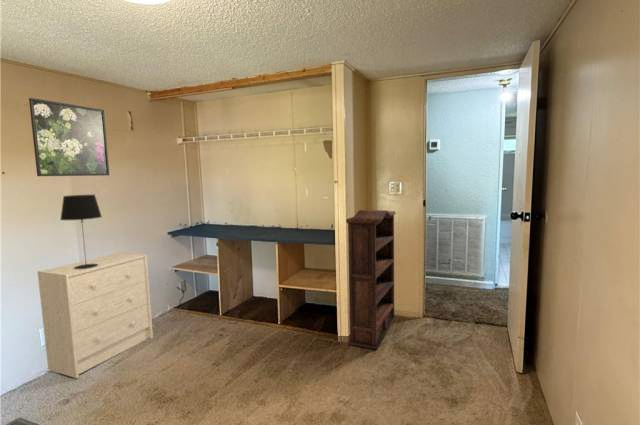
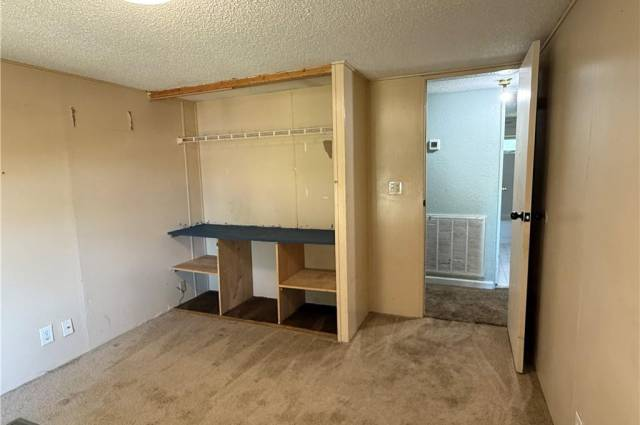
- bookshelf [345,209,397,351]
- table lamp [59,194,103,269]
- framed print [28,97,110,177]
- dresser [36,251,154,379]
